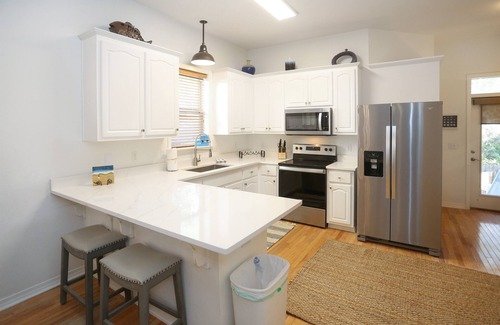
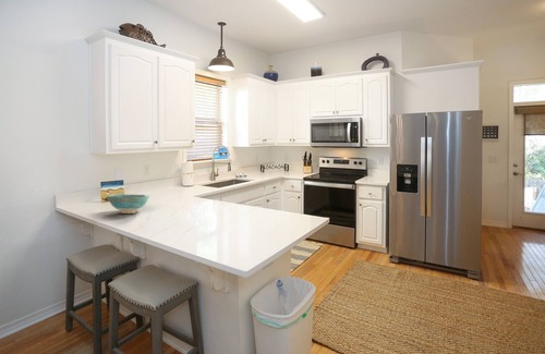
+ bowl [107,193,150,215]
